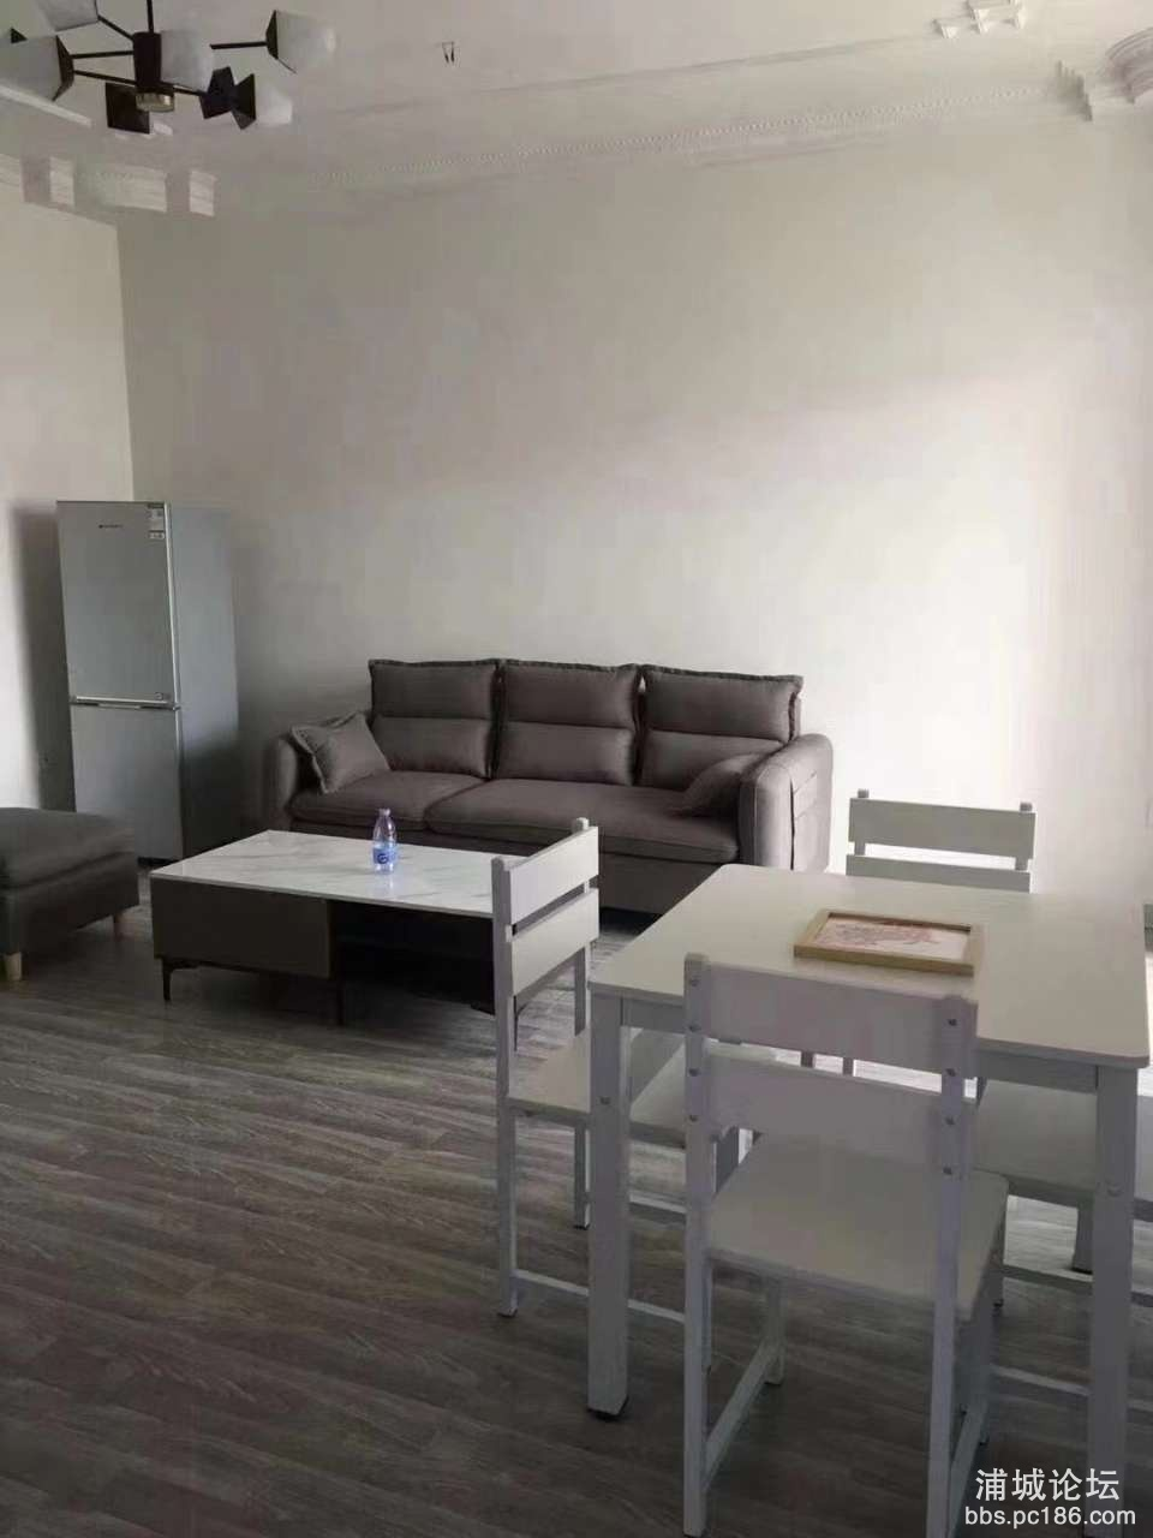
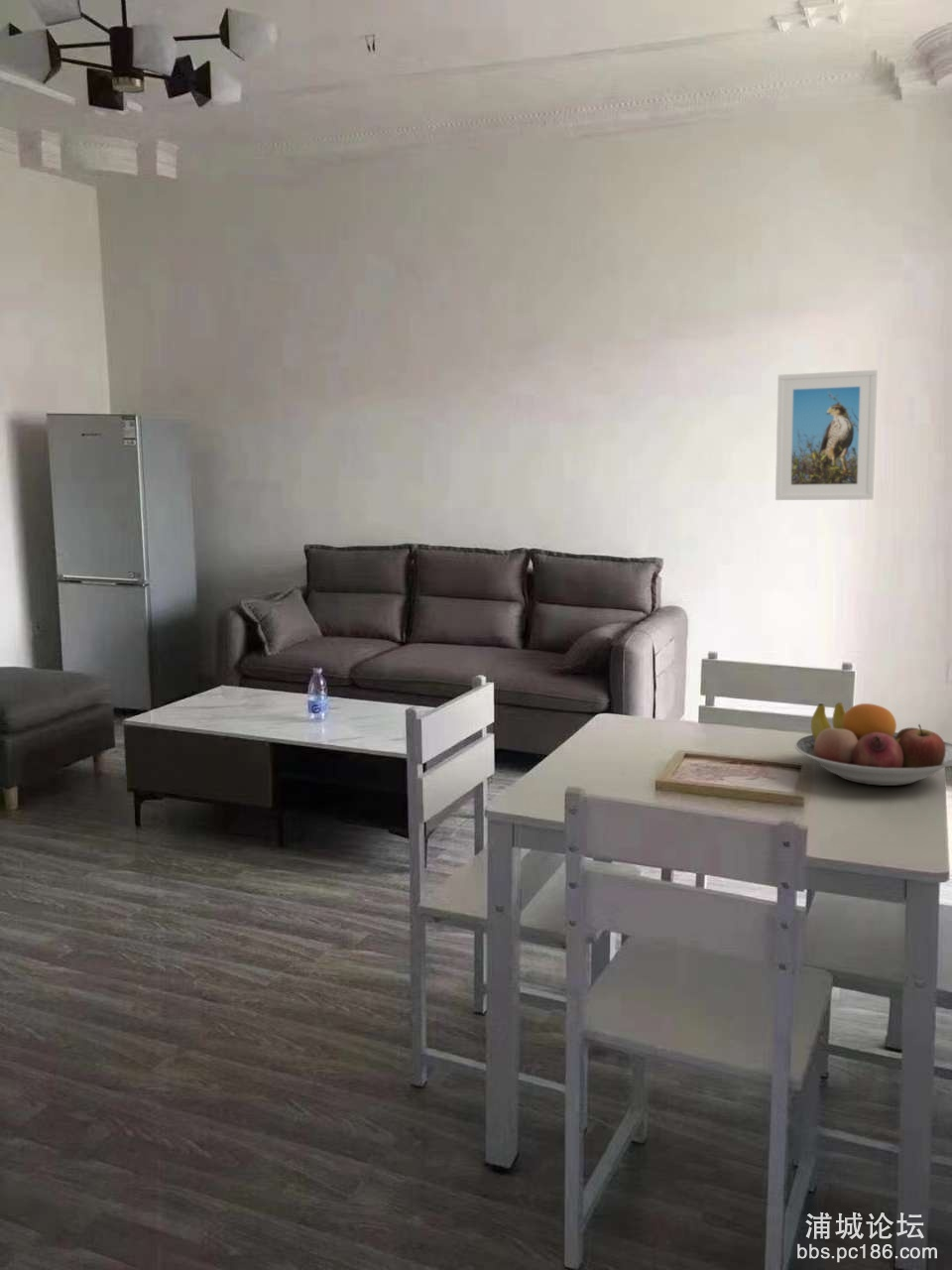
+ fruit bowl [794,701,952,787]
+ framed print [774,369,879,501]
